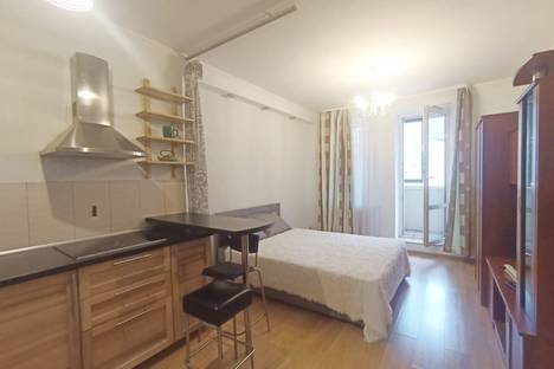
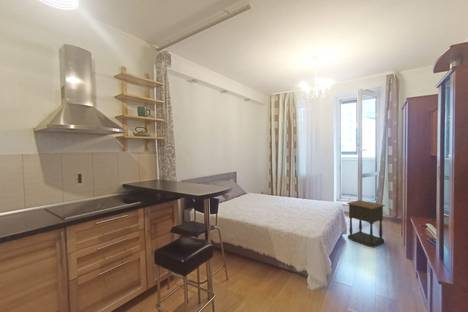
+ nightstand [346,199,386,248]
